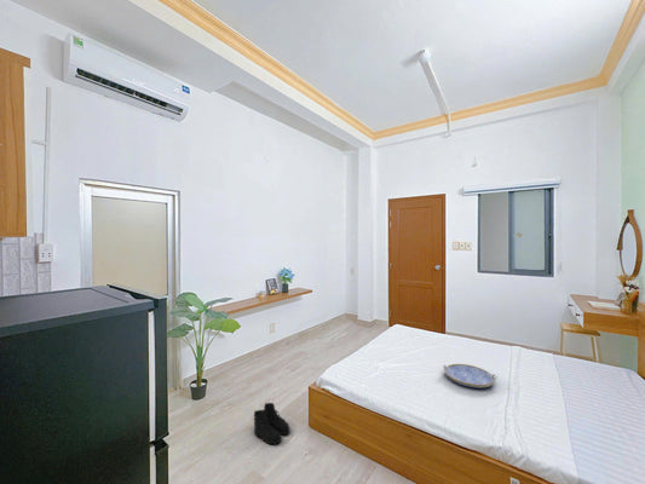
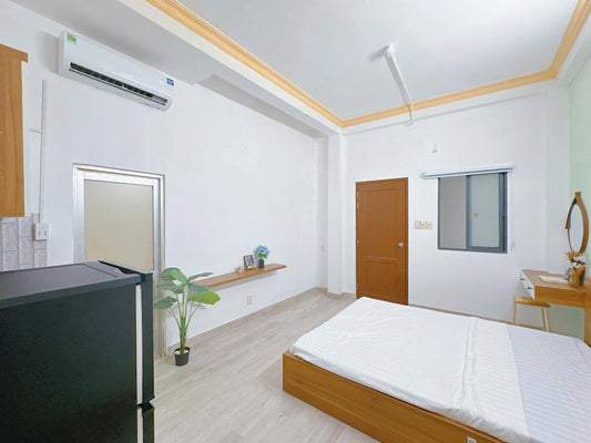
- boots [252,402,292,445]
- serving tray [442,363,499,390]
